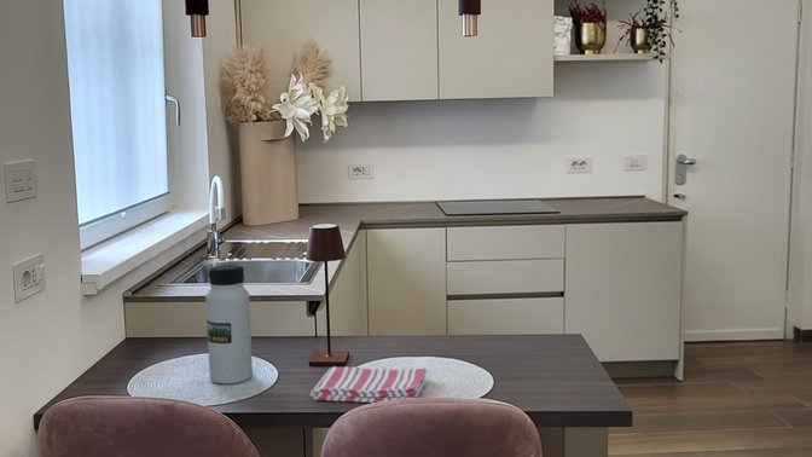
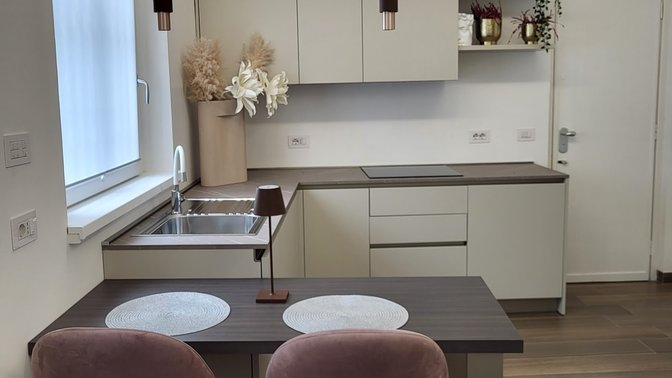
- water bottle [204,264,254,384]
- dish towel [309,365,428,404]
